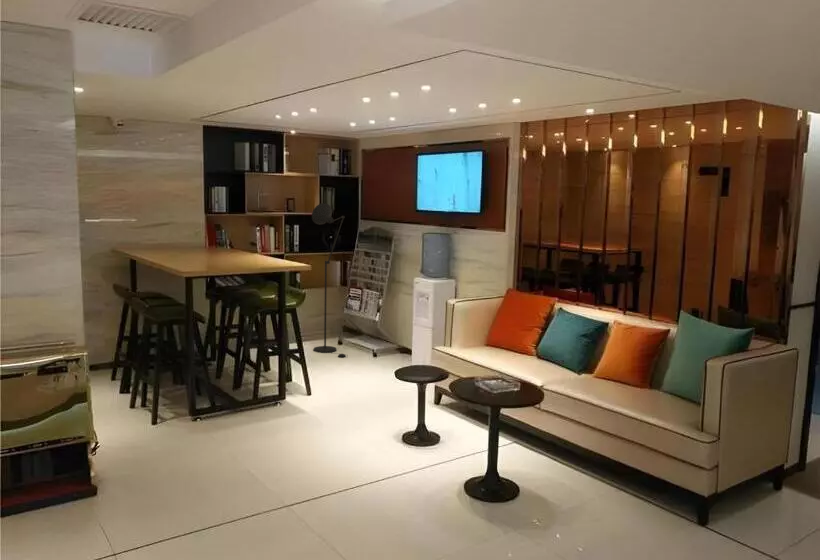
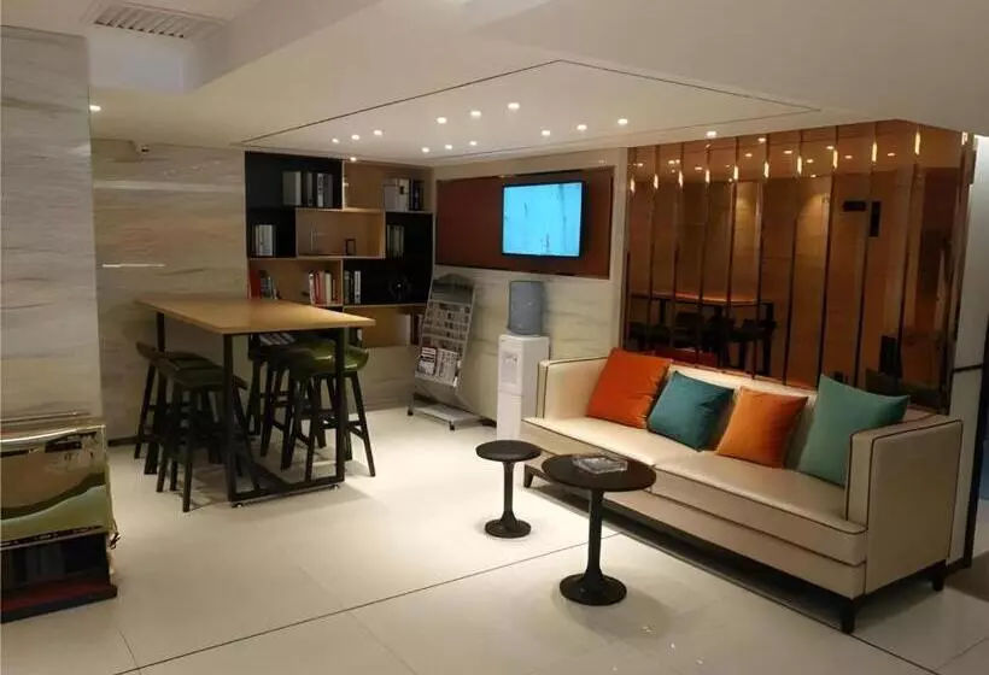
- floor lamp [311,202,347,358]
